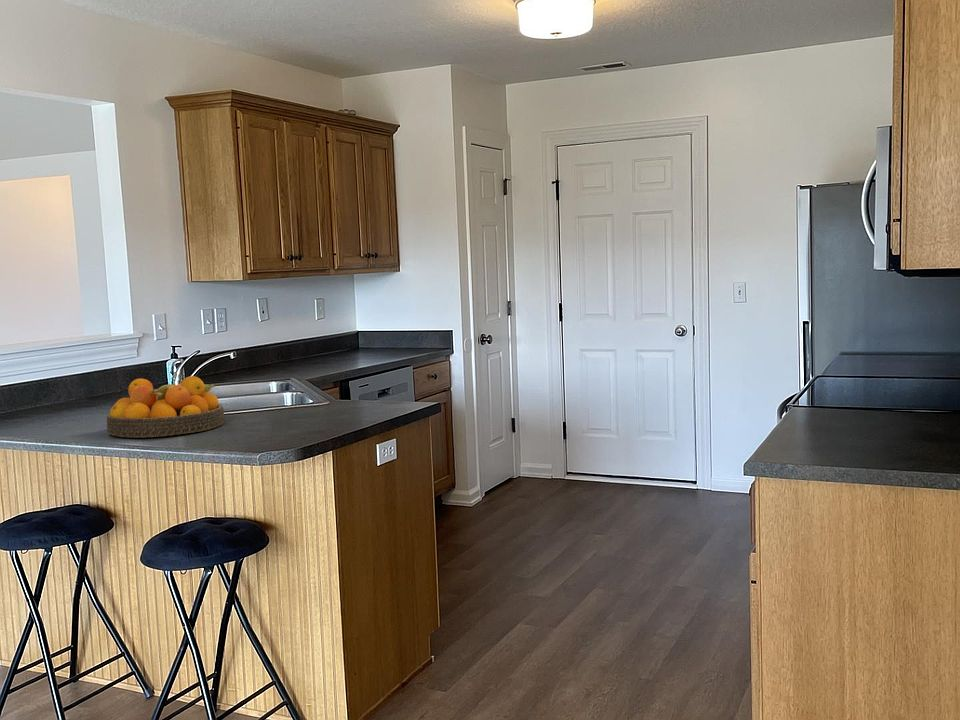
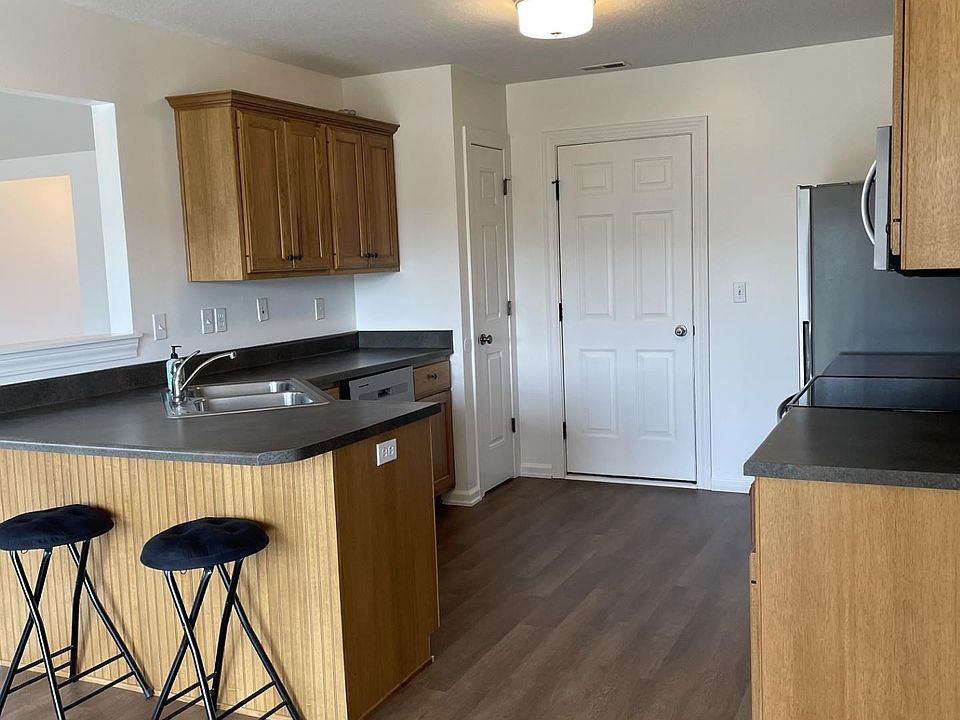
- fruit bowl [106,375,226,439]
